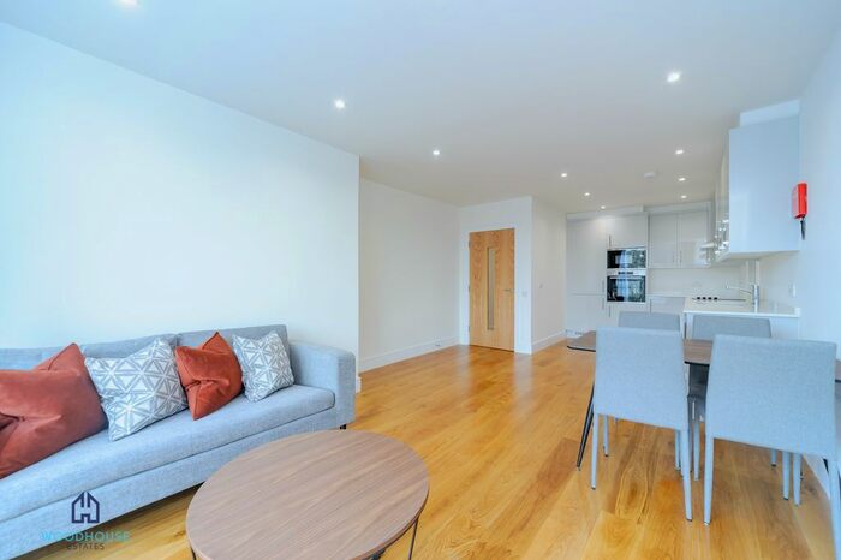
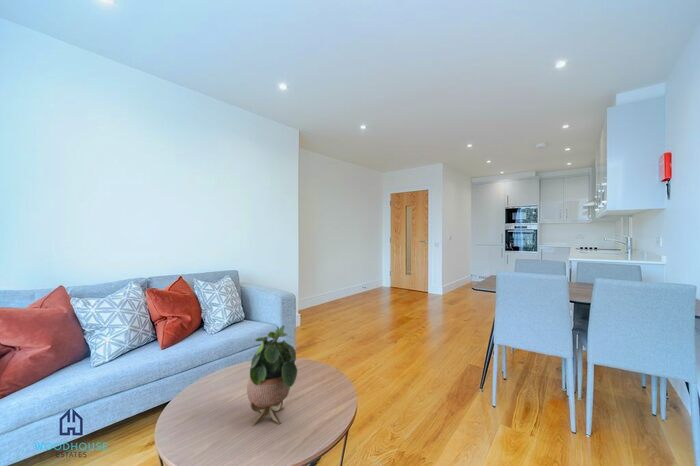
+ potted plant [246,324,298,427]
